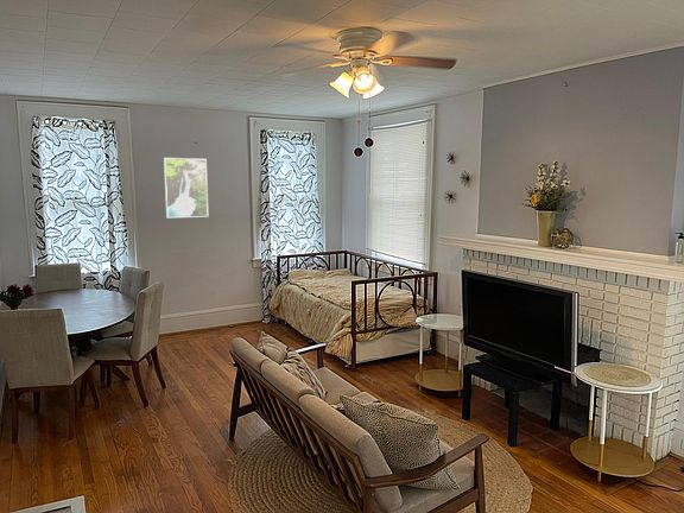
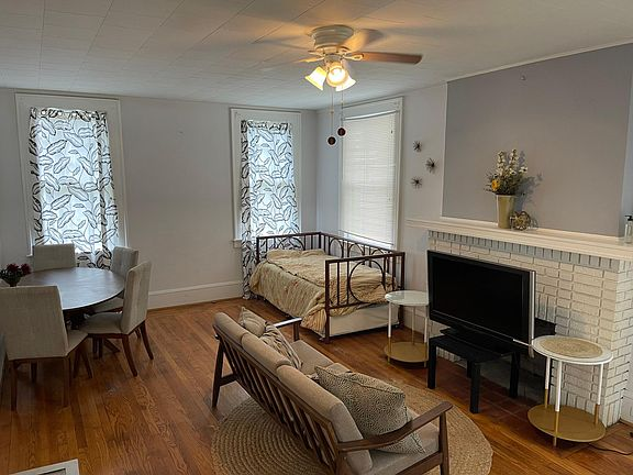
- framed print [163,157,209,218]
